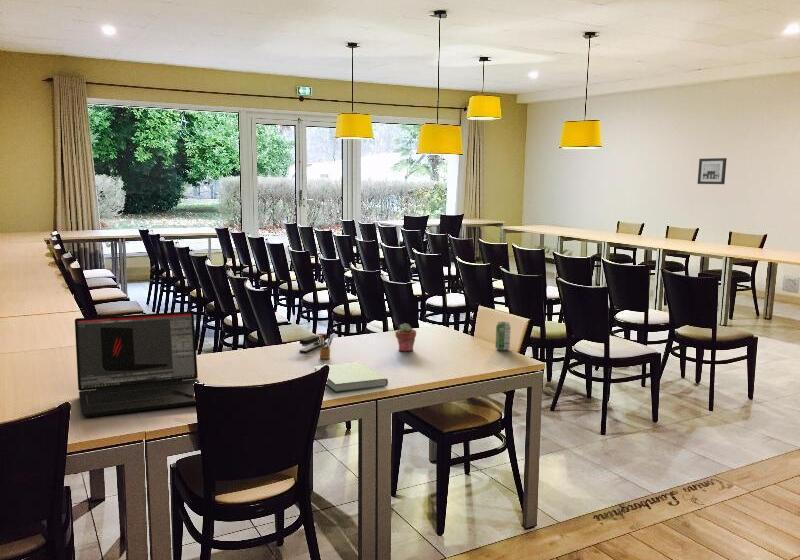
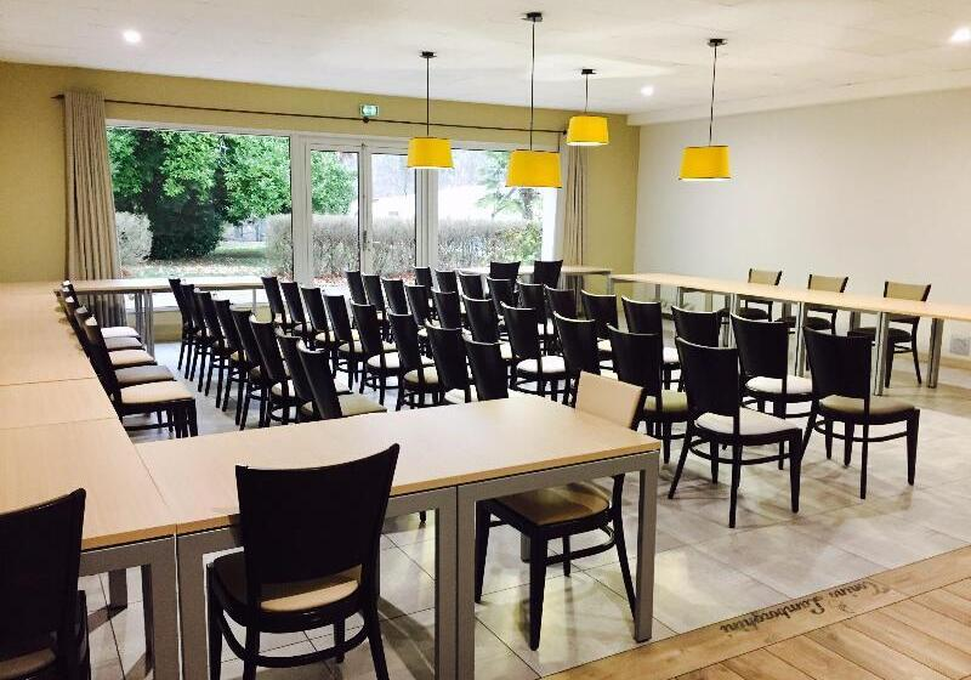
- stapler [298,333,328,353]
- pencil box [316,333,335,360]
- beverage can [494,321,512,351]
- potted succulent [394,322,417,353]
- hardcover book [312,361,389,393]
- wall art [696,157,728,185]
- laptop [74,310,201,418]
